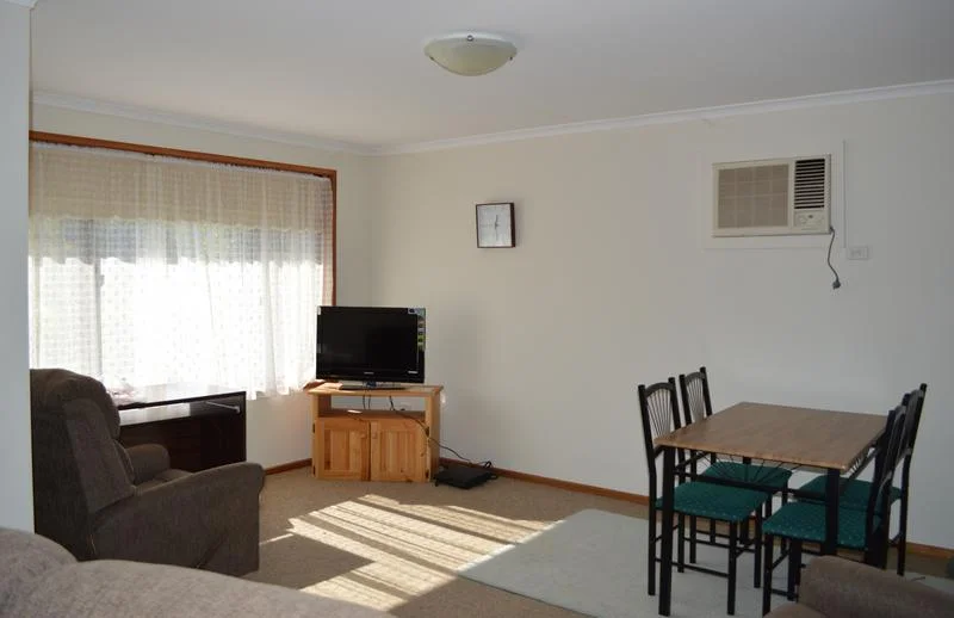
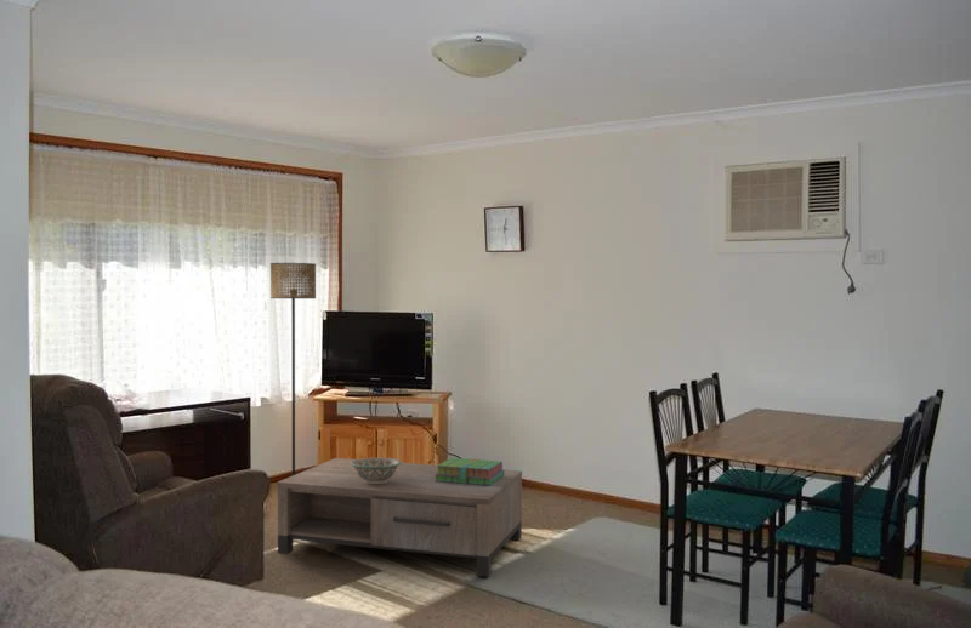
+ floor lamp [269,262,317,476]
+ decorative bowl [351,457,403,484]
+ coffee table [276,457,523,578]
+ stack of books [435,457,505,486]
